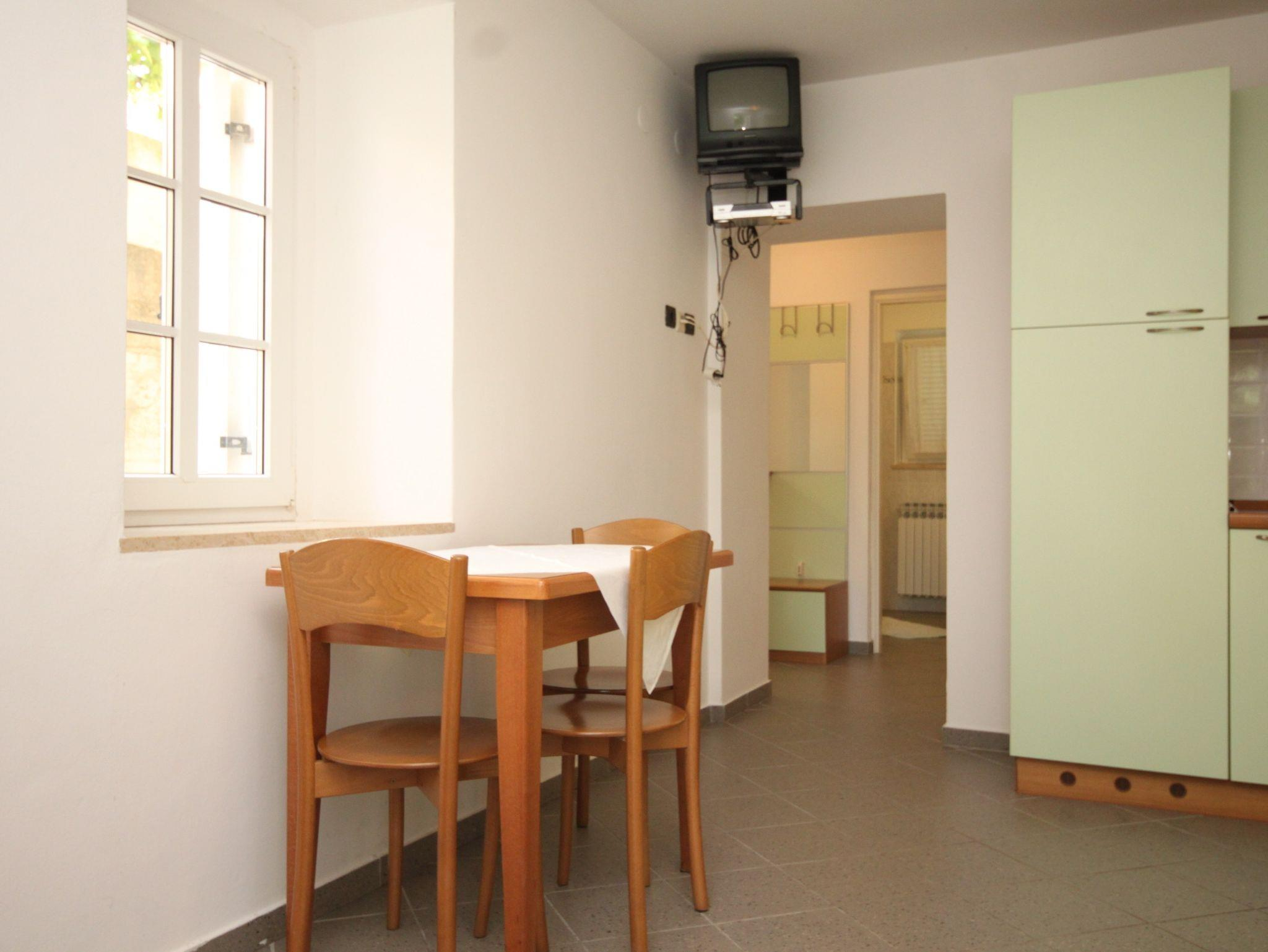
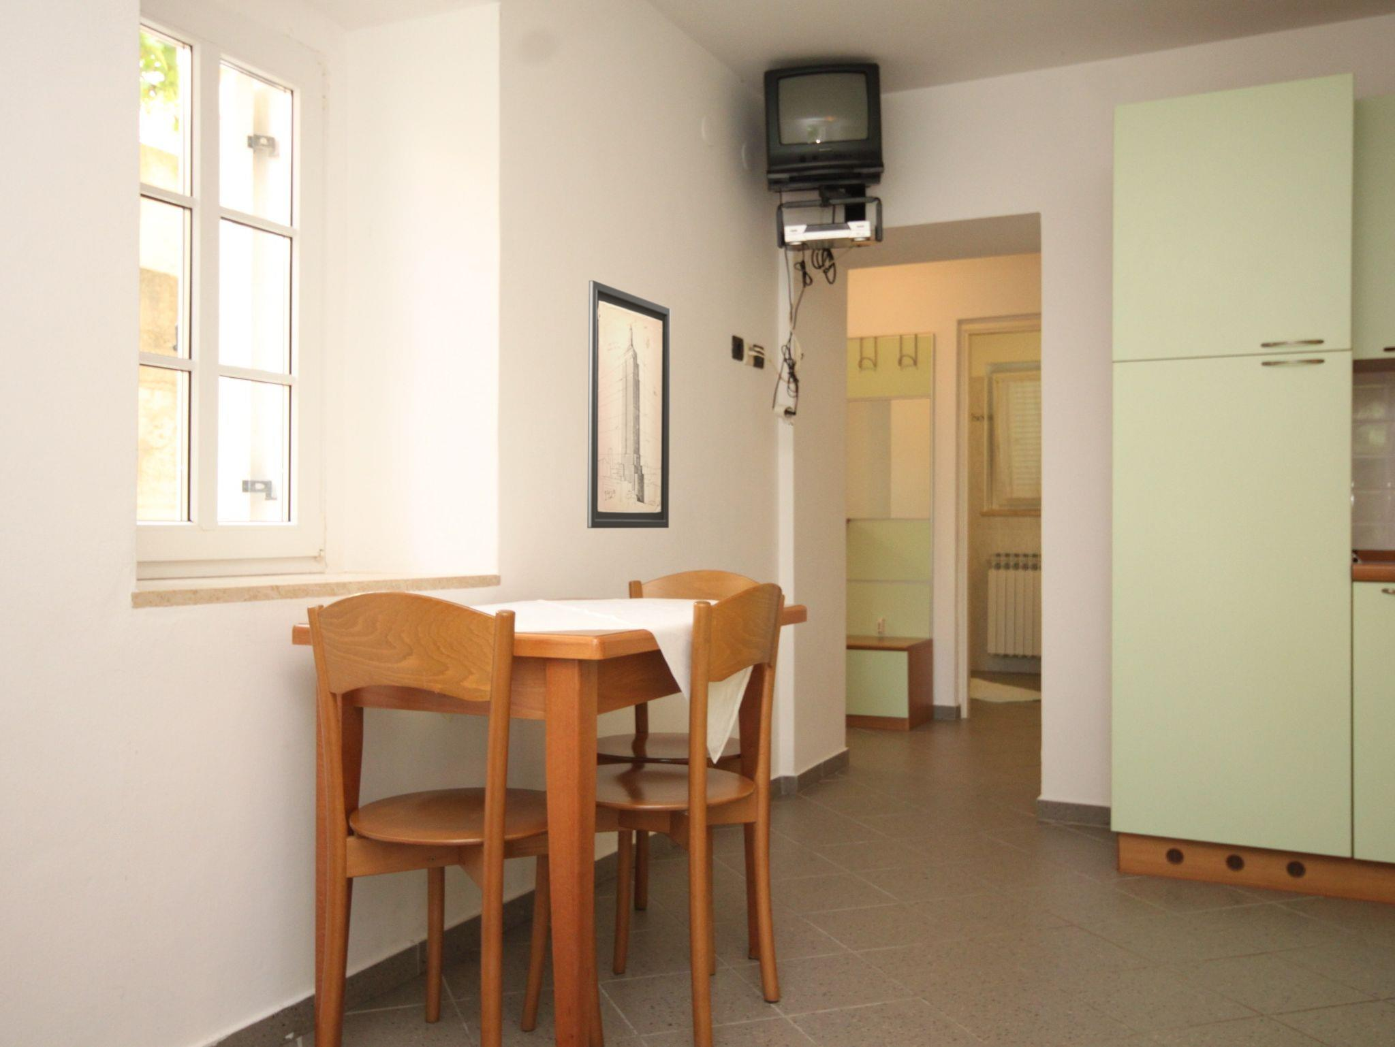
+ wall art [586,279,671,529]
